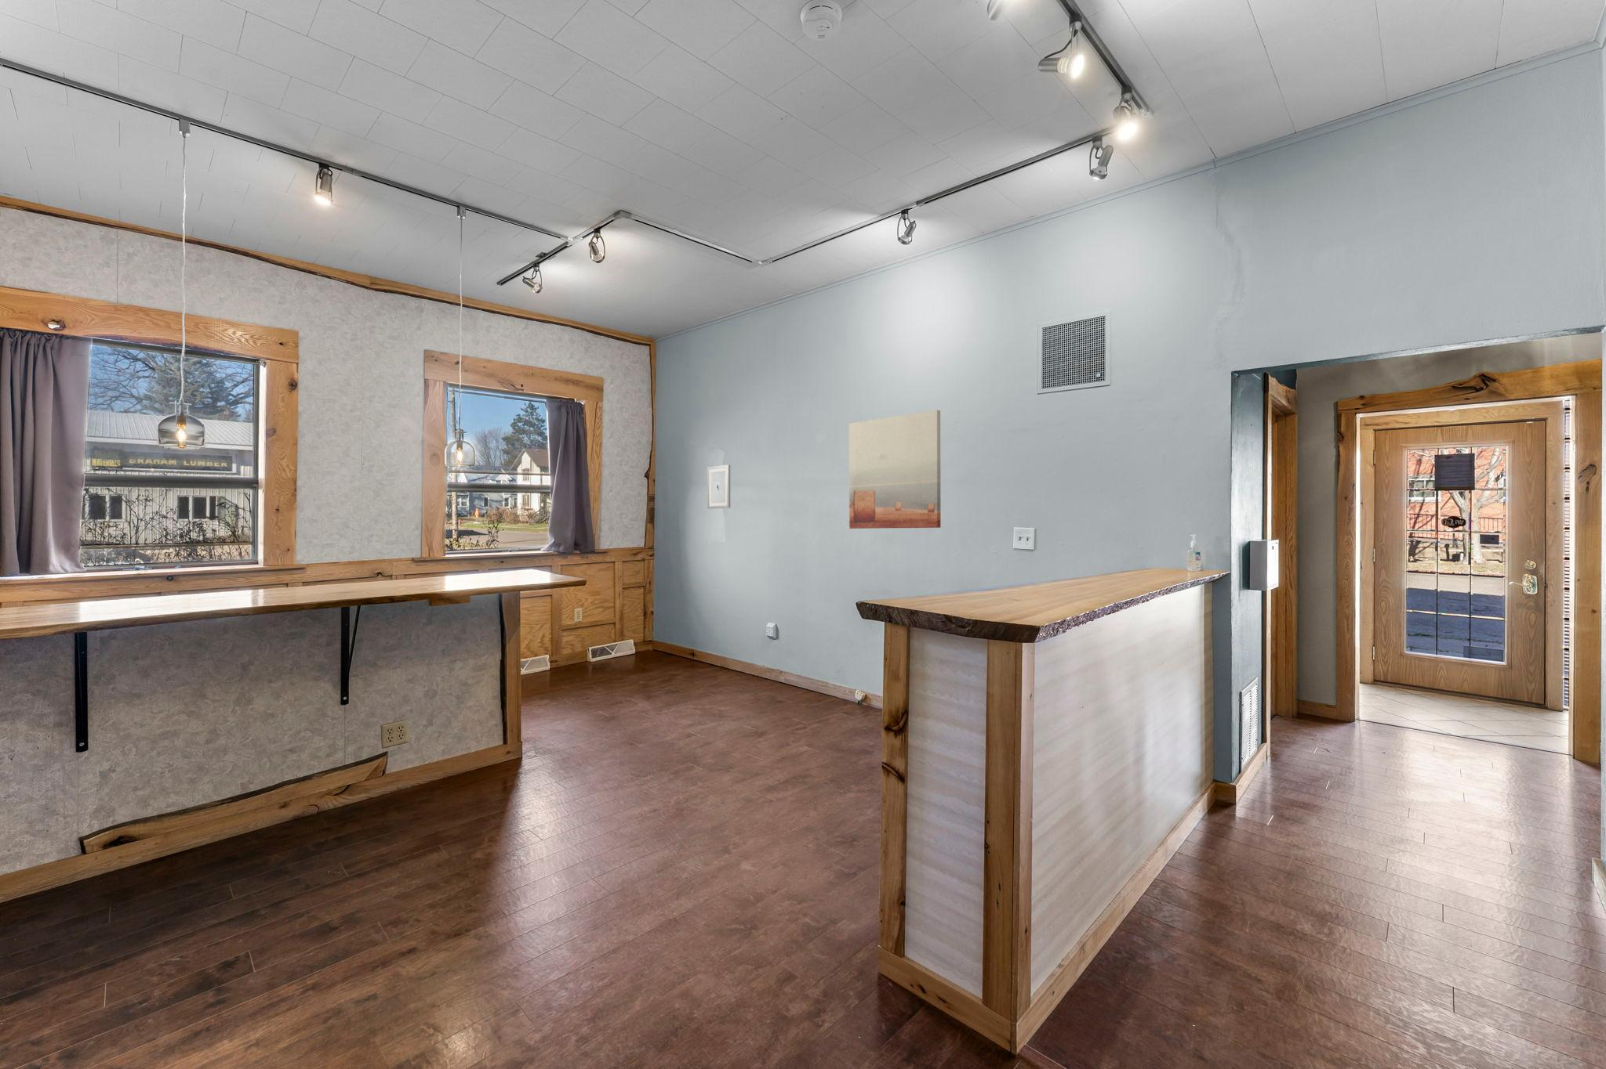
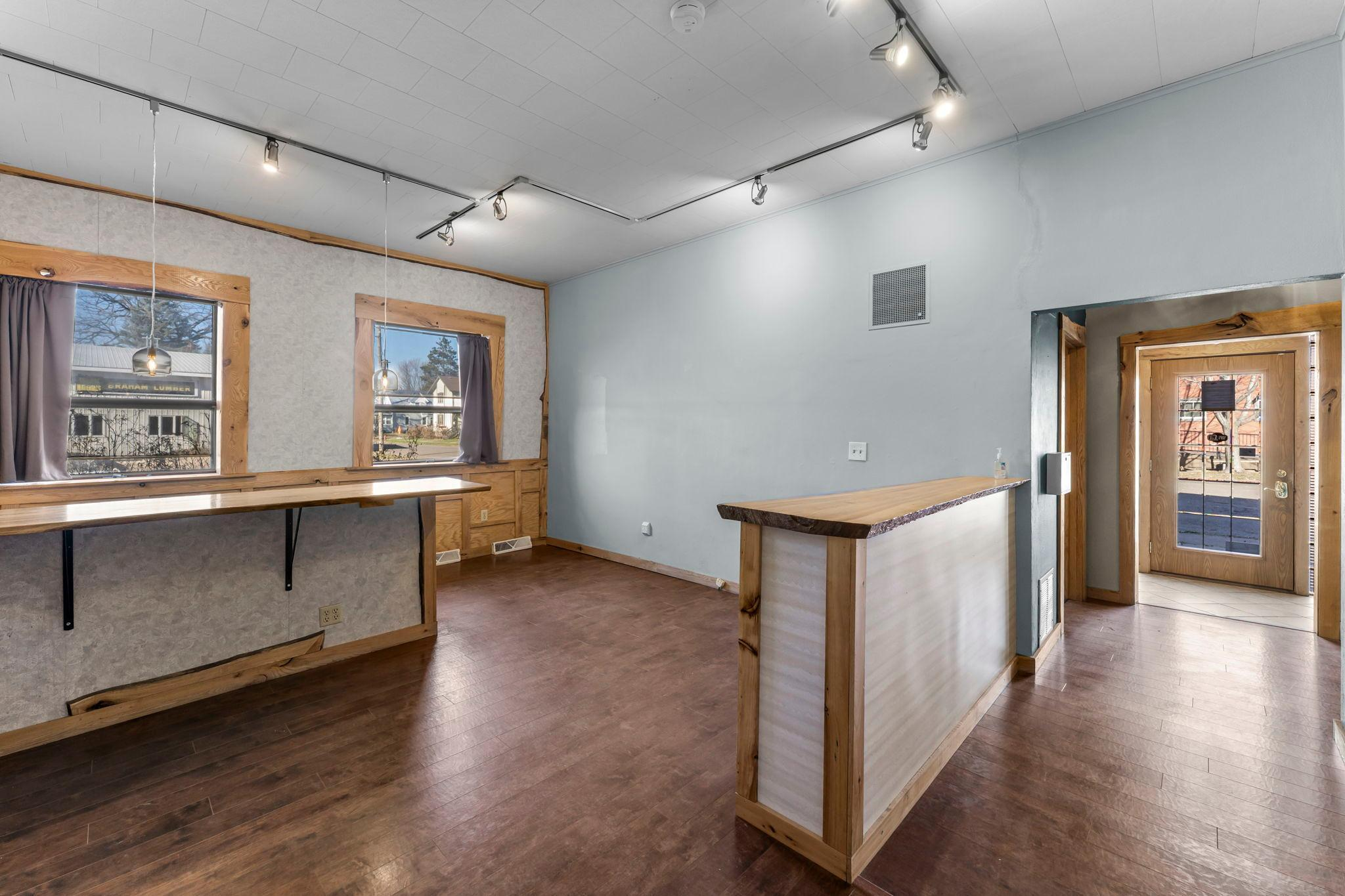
- wall art [707,464,731,509]
- wall art [849,409,942,530]
